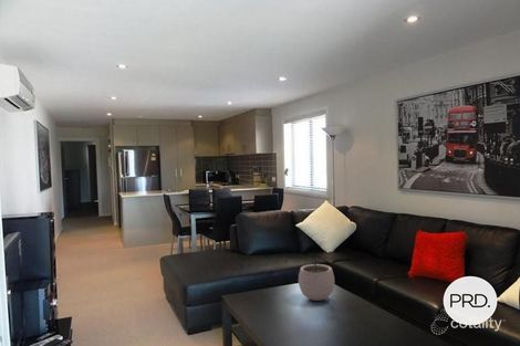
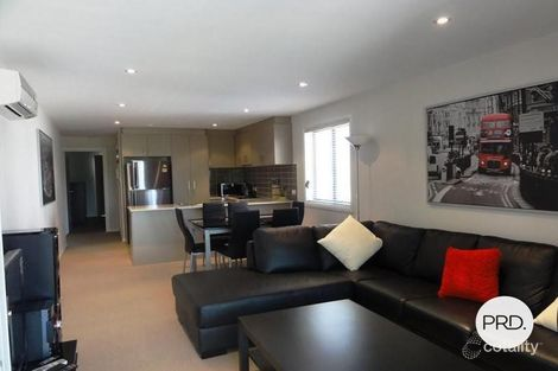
- plant pot [298,254,335,302]
